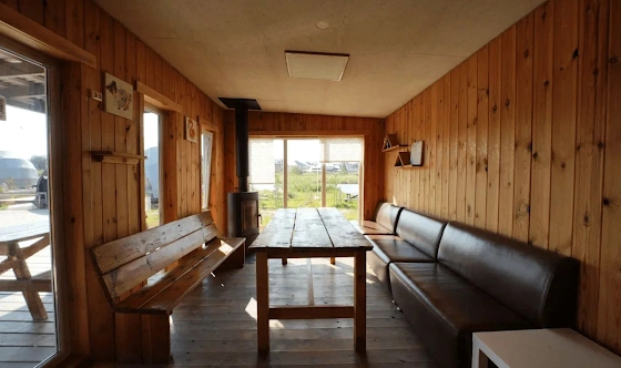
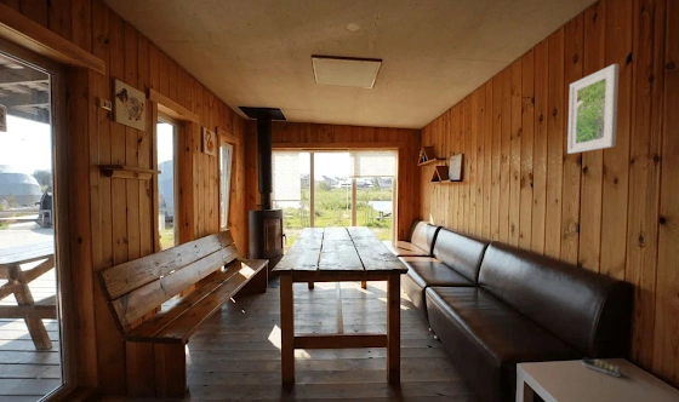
+ remote control [581,356,622,378]
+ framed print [566,63,620,155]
